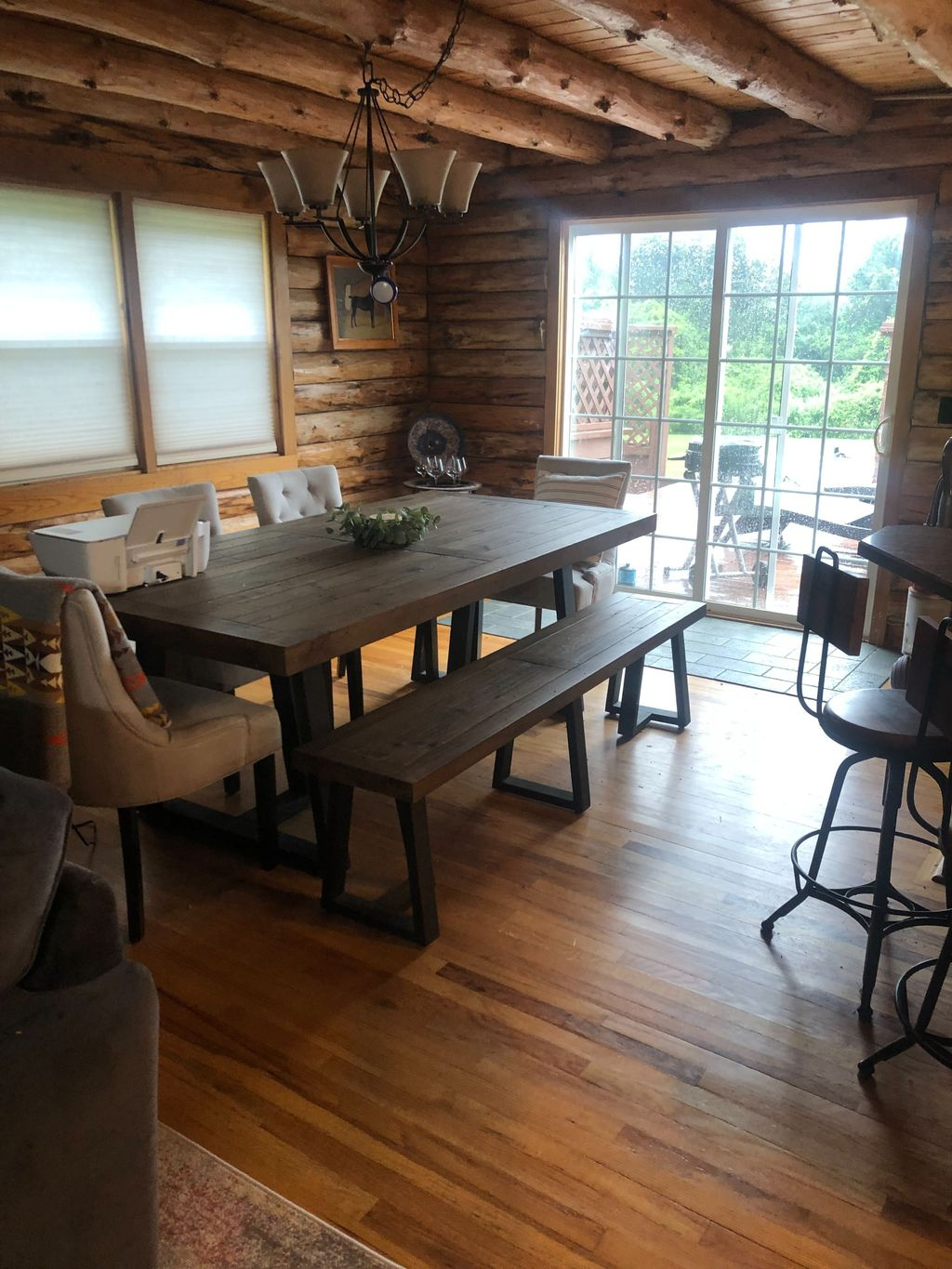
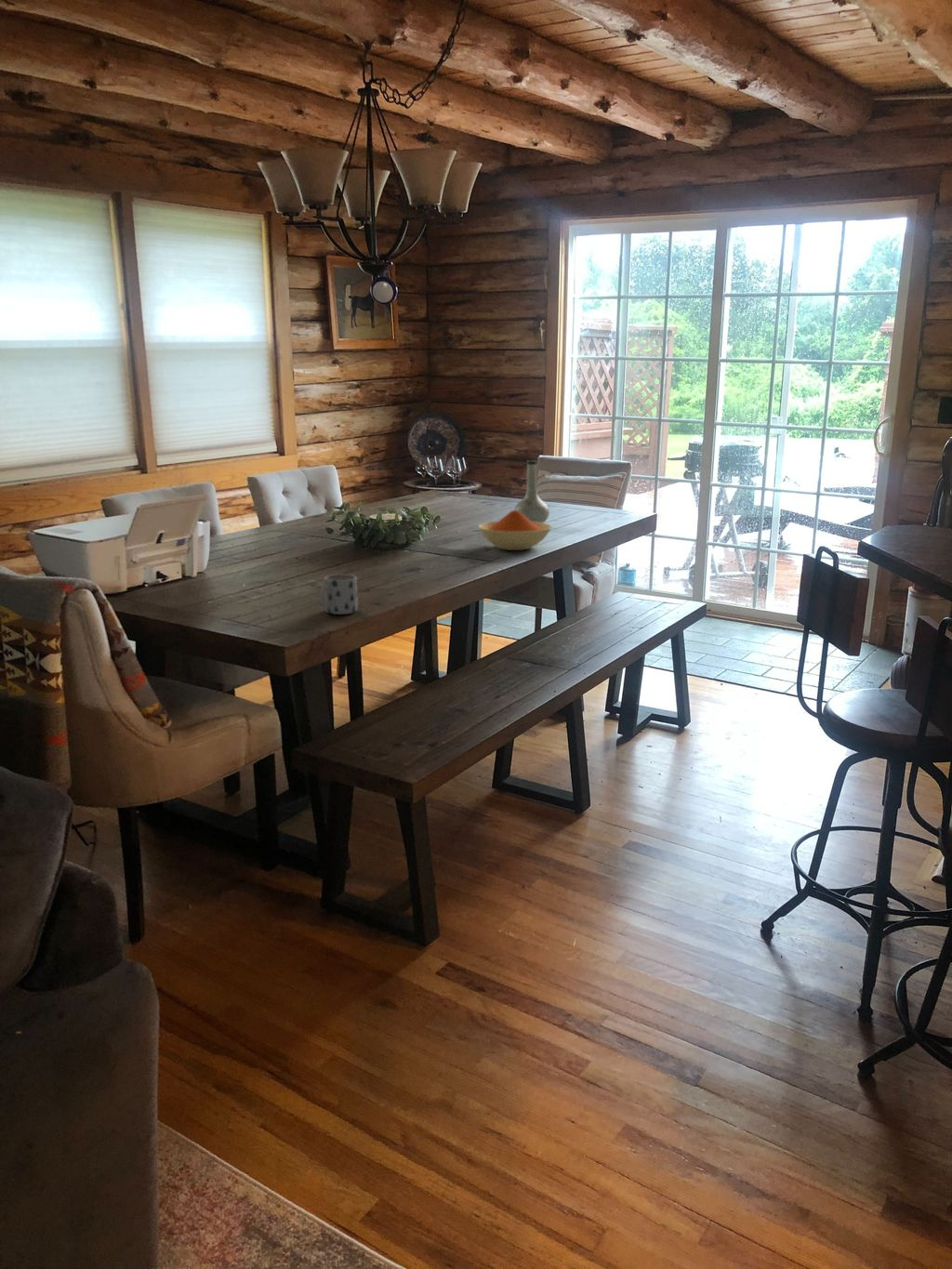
+ bowl [477,509,552,551]
+ vase [513,459,550,523]
+ mug [318,574,359,615]
